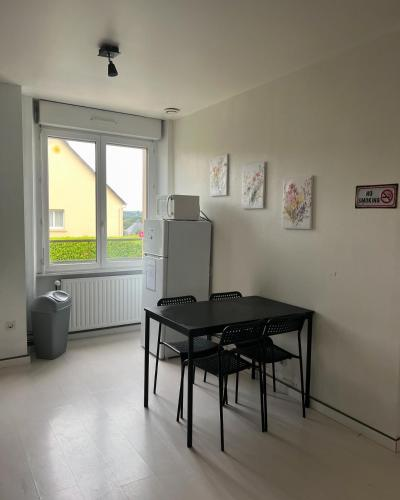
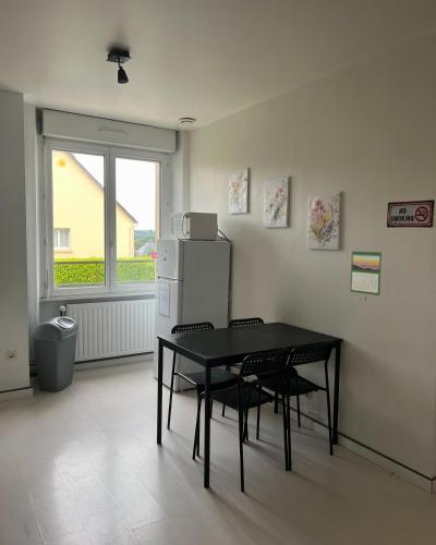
+ calendar [350,249,383,296]
